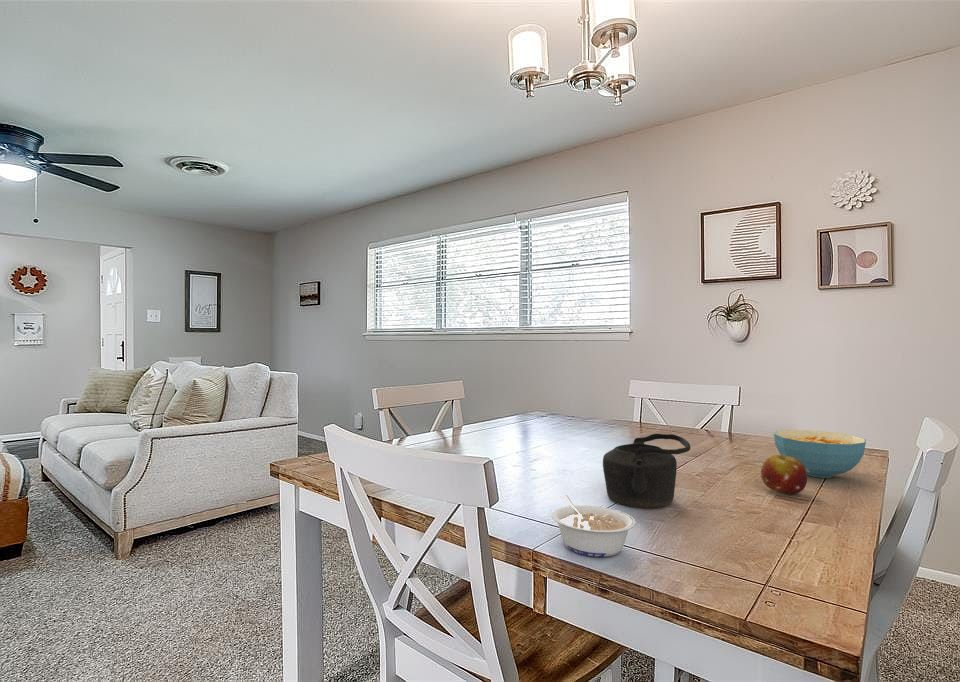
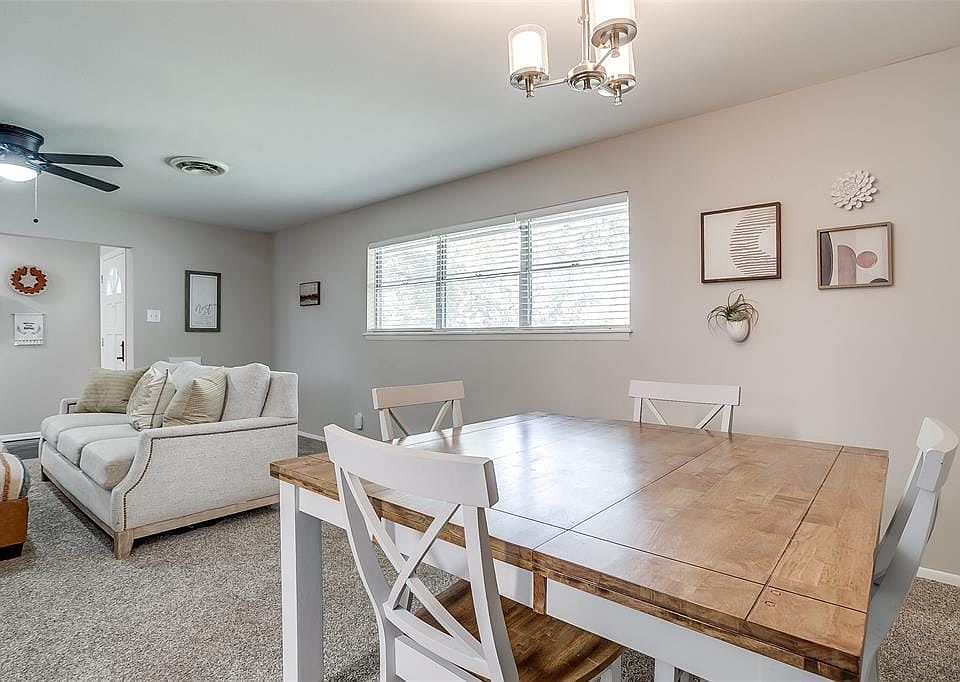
- teapot [602,433,691,509]
- cereal bowl [773,429,867,479]
- legume [551,494,637,558]
- fruit [760,454,808,495]
